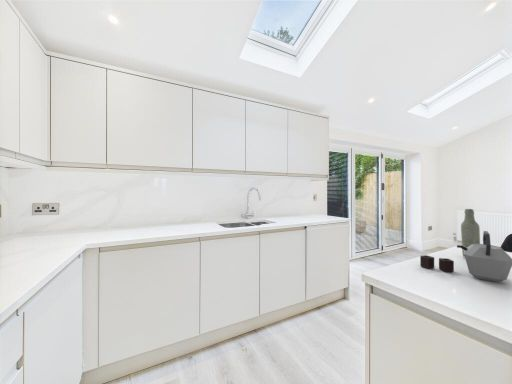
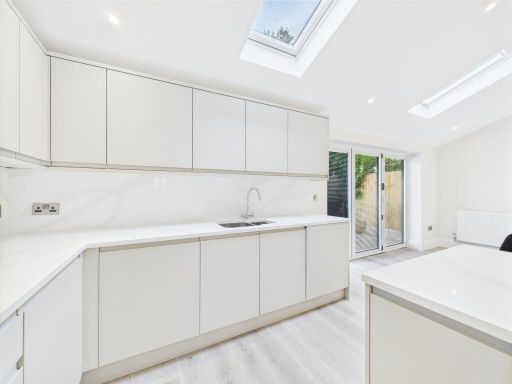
- kettle [419,230,512,283]
- bottle [460,208,481,258]
